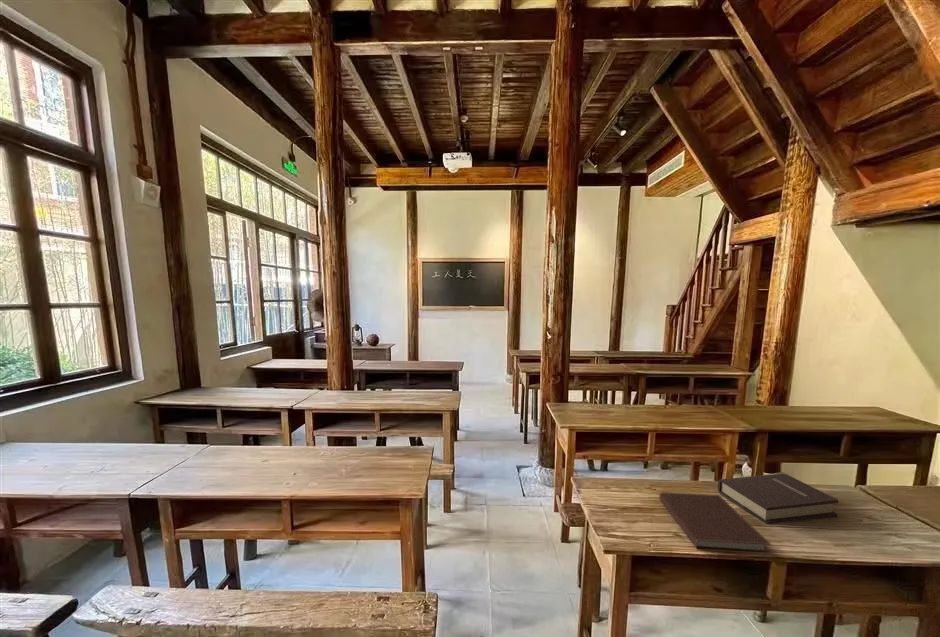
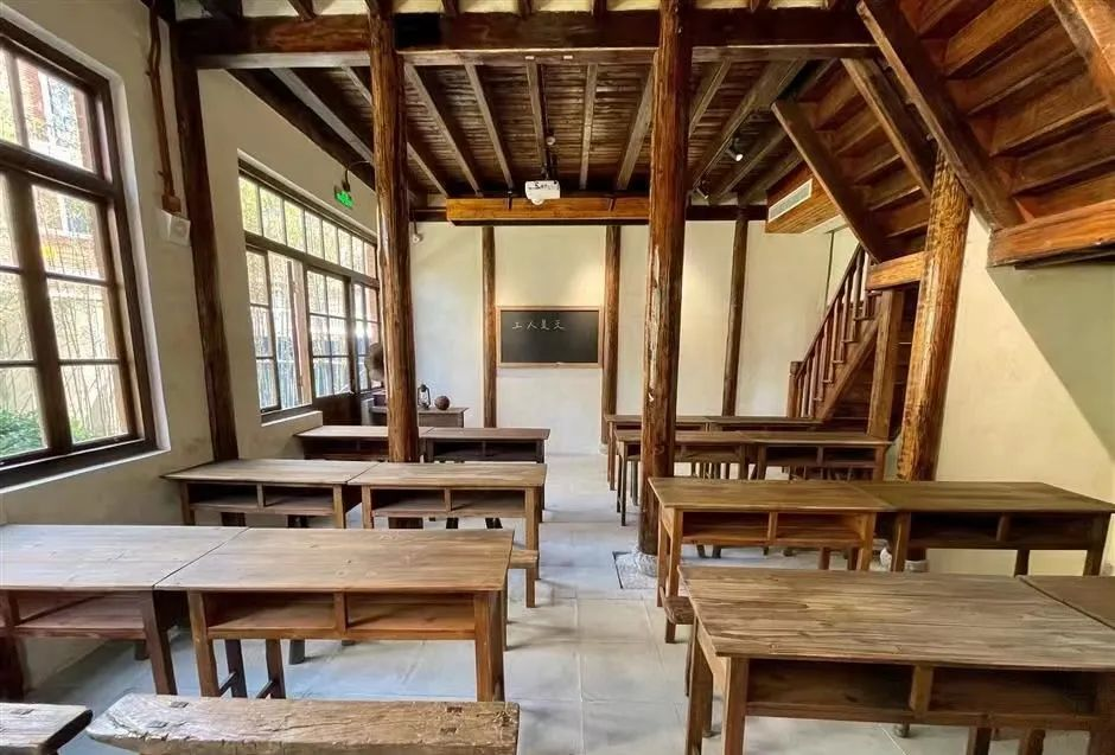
- notebook [658,492,772,553]
- book [716,472,839,525]
